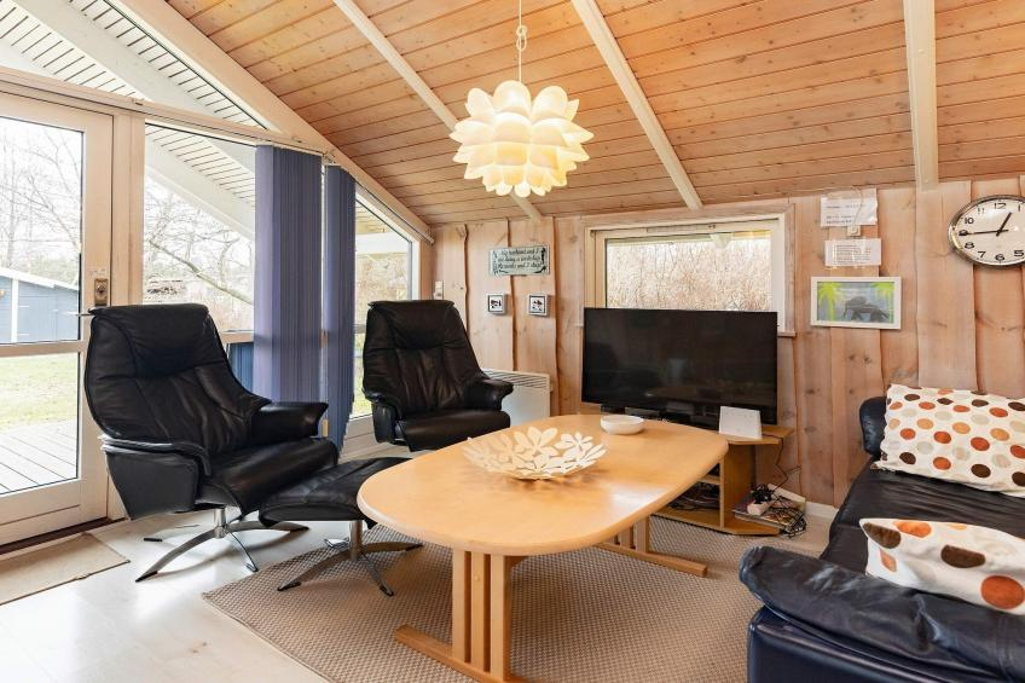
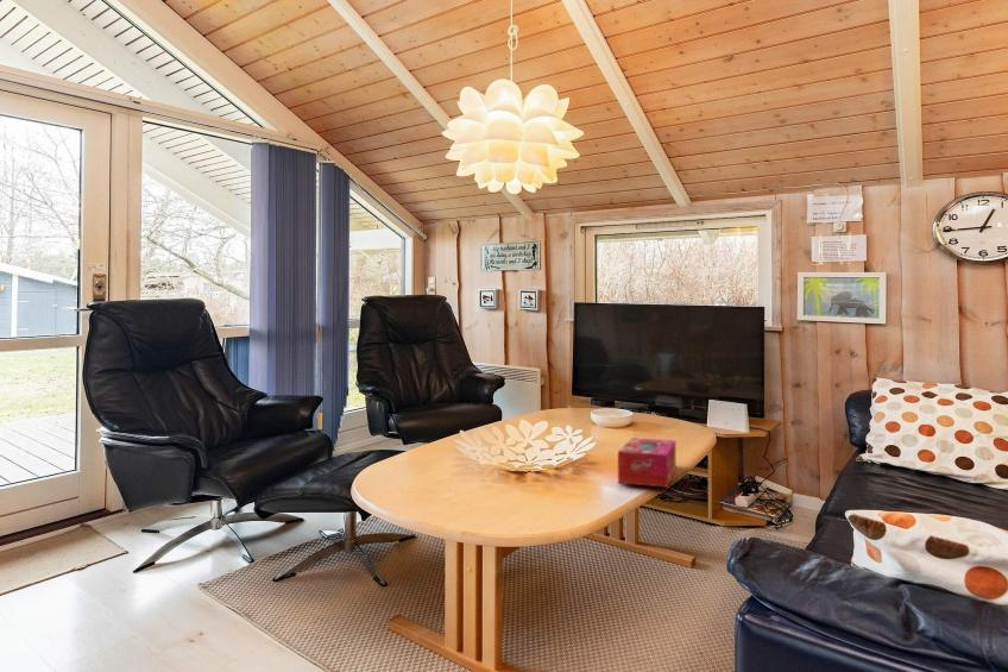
+ tissue box [617,437,676,489]
